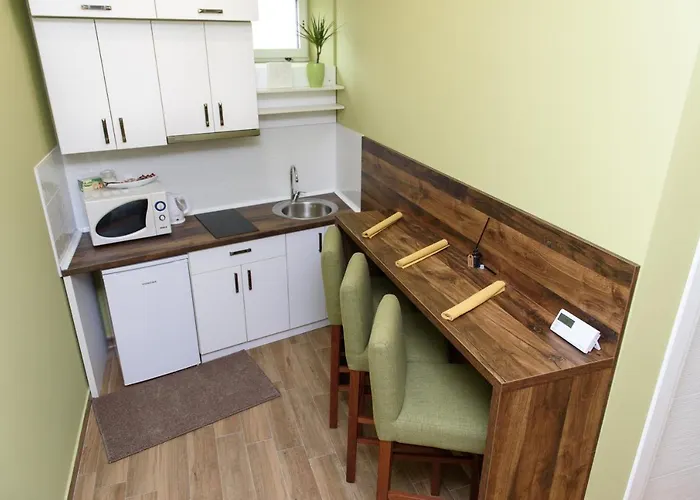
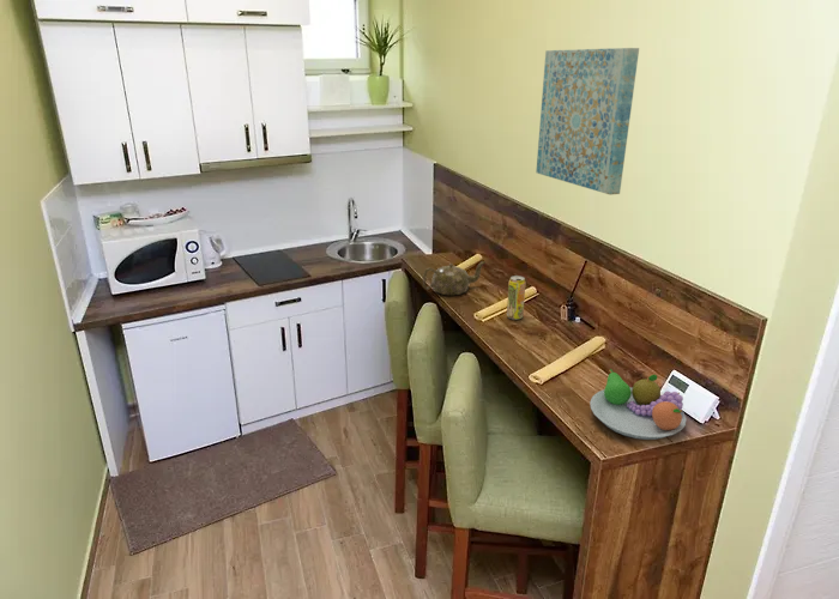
+ beverage can [506,274,527,321]
+ fruit bowl [588,368,687,441]
+ teapot [422,260,487,296]
+ wall art [535,47,640,196]
